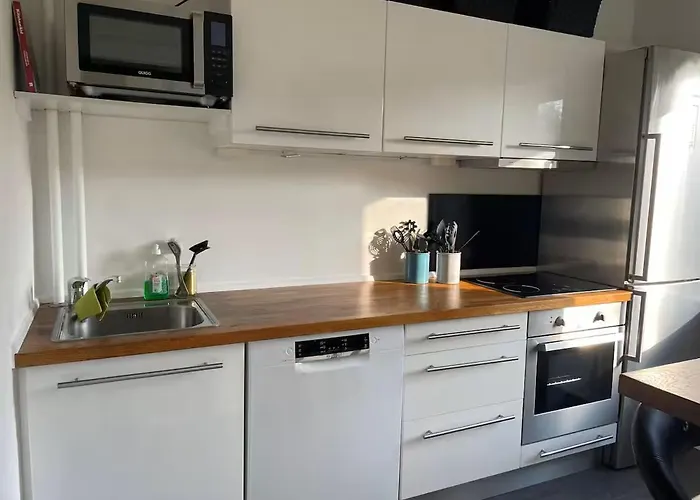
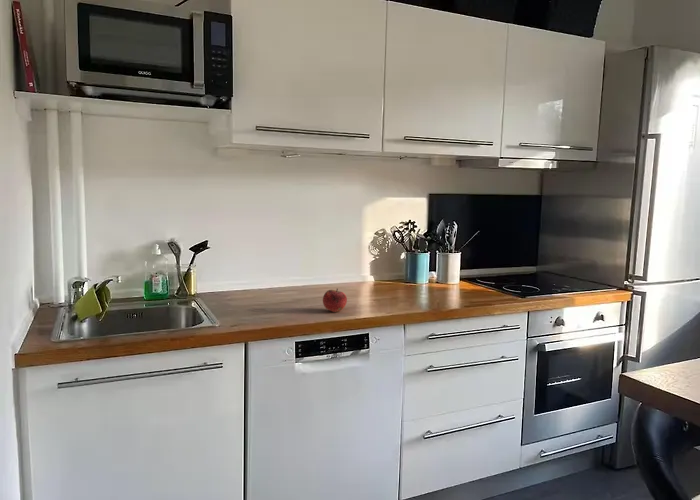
+ fruit [322,288,348,313]
